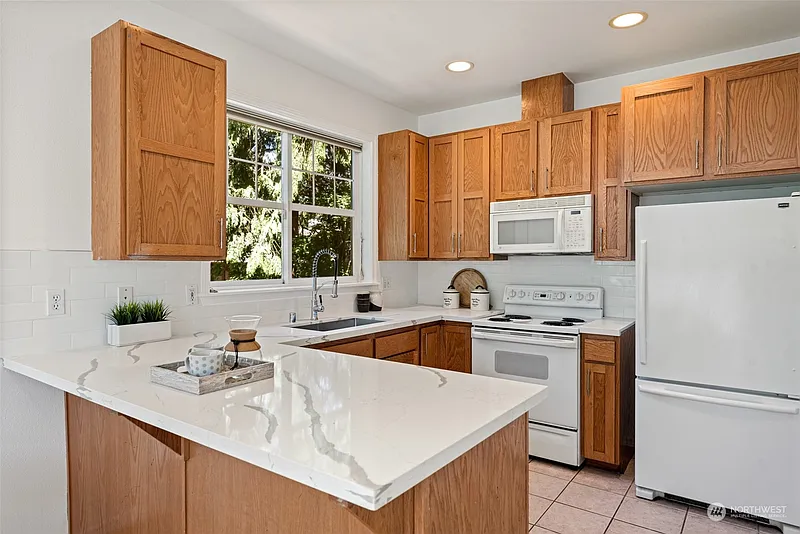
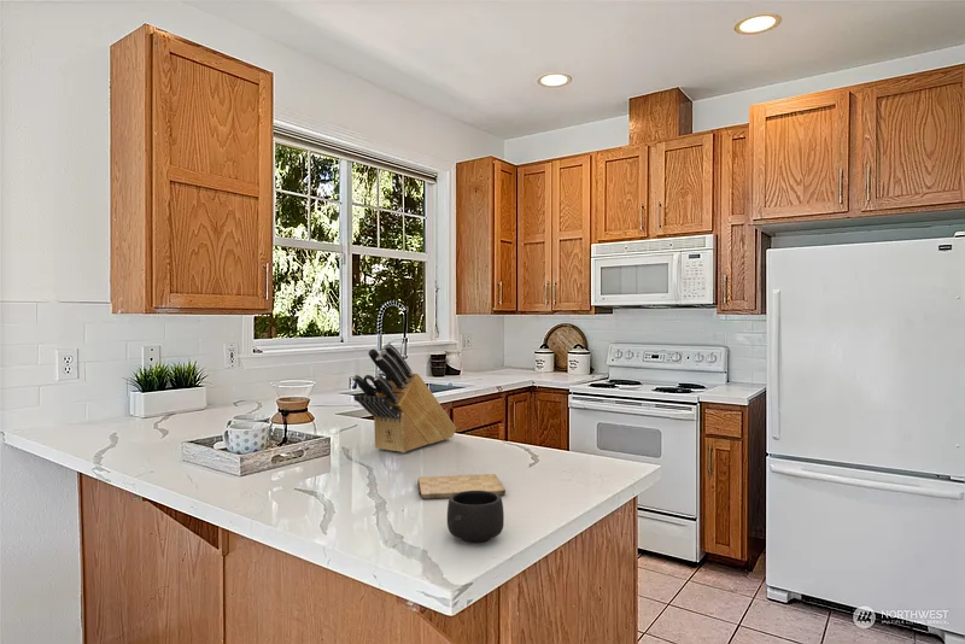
+ knife block [351,343,457,453]
+ mug [446,491,505,544]
+ cutting board [416,473,507,500]
